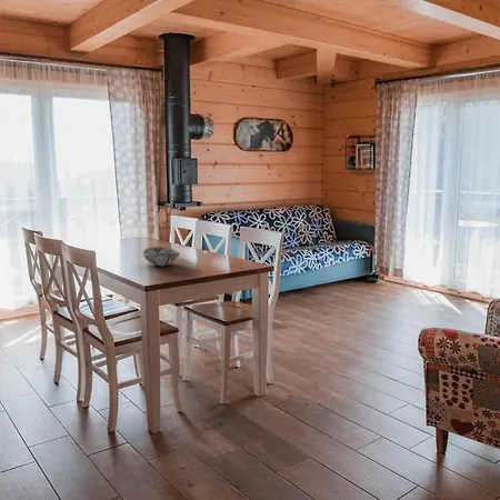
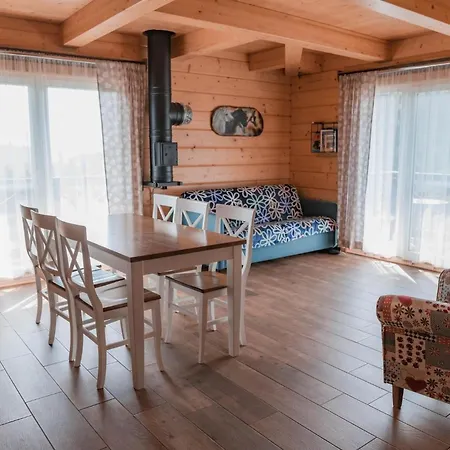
- decorative bowl [141,246,182,267]
